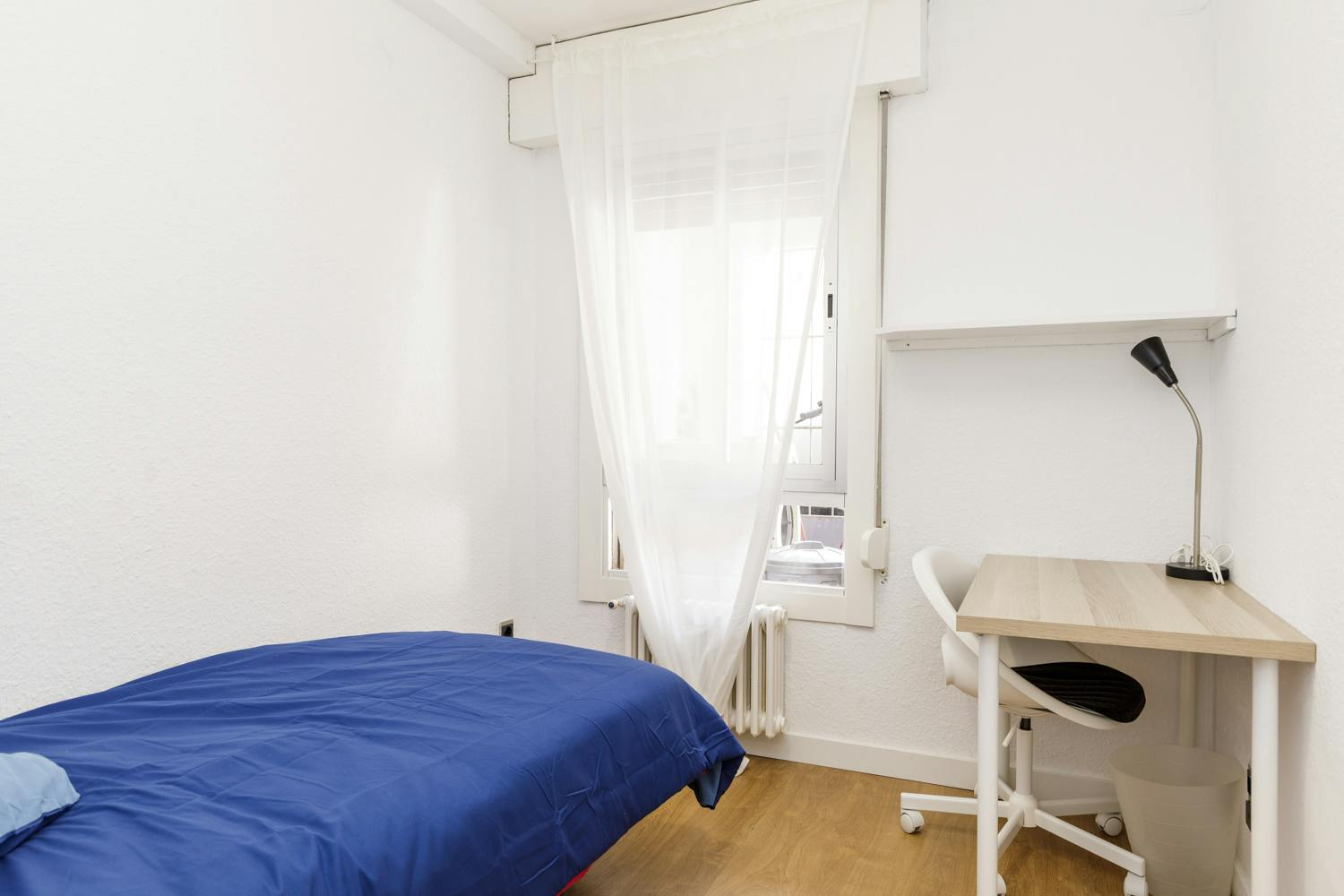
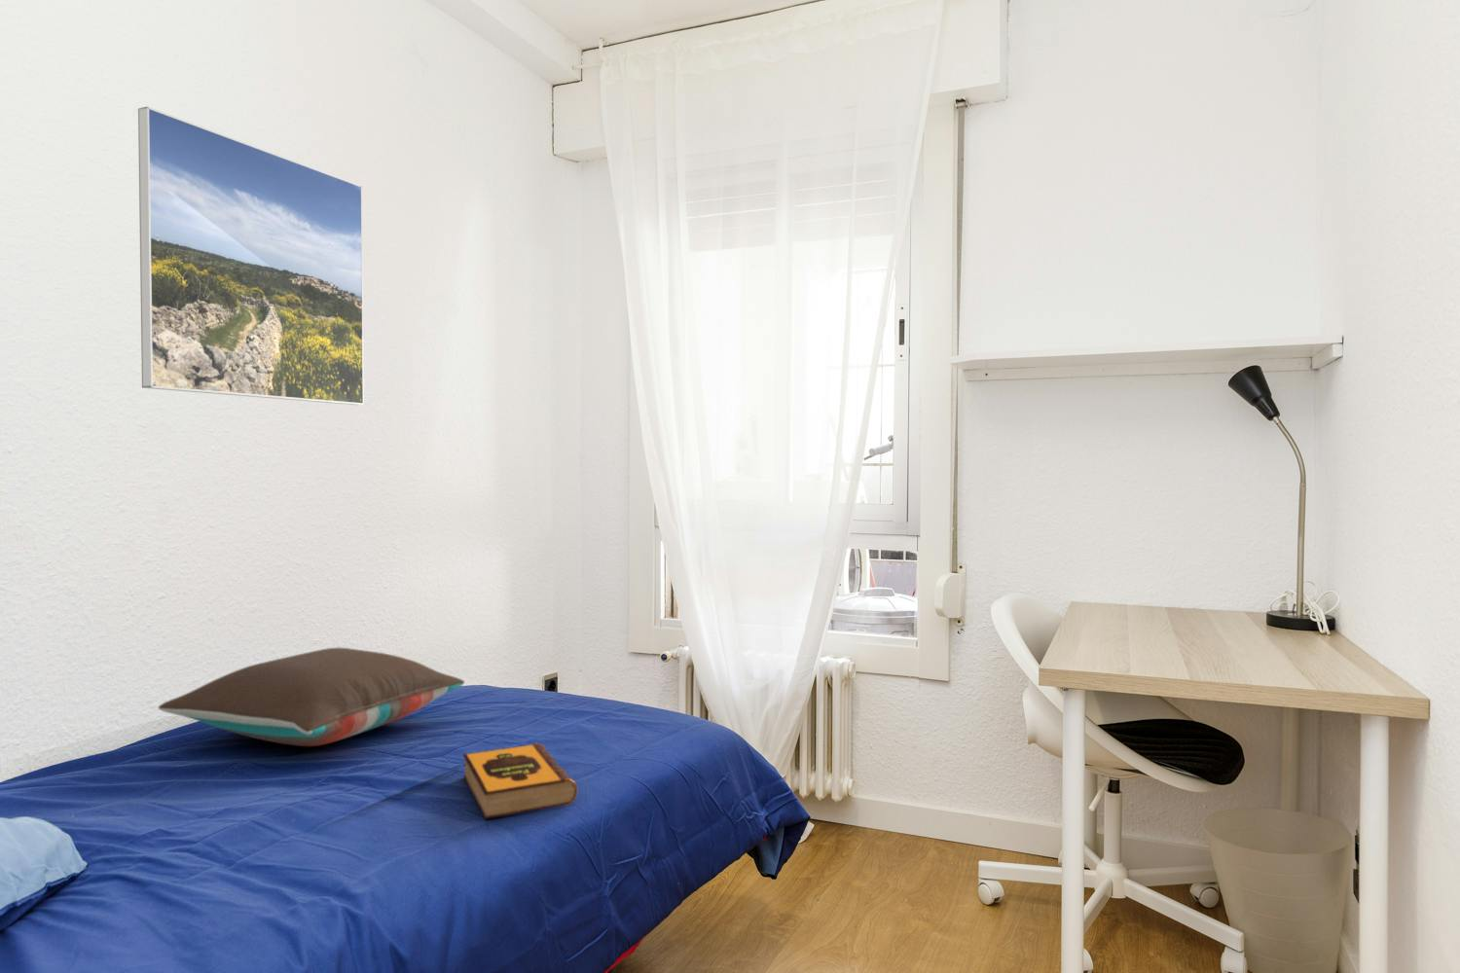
+ pillow [158,647,465,747]
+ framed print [137,106,365,406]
+ hardback book [463,743,579,820]
